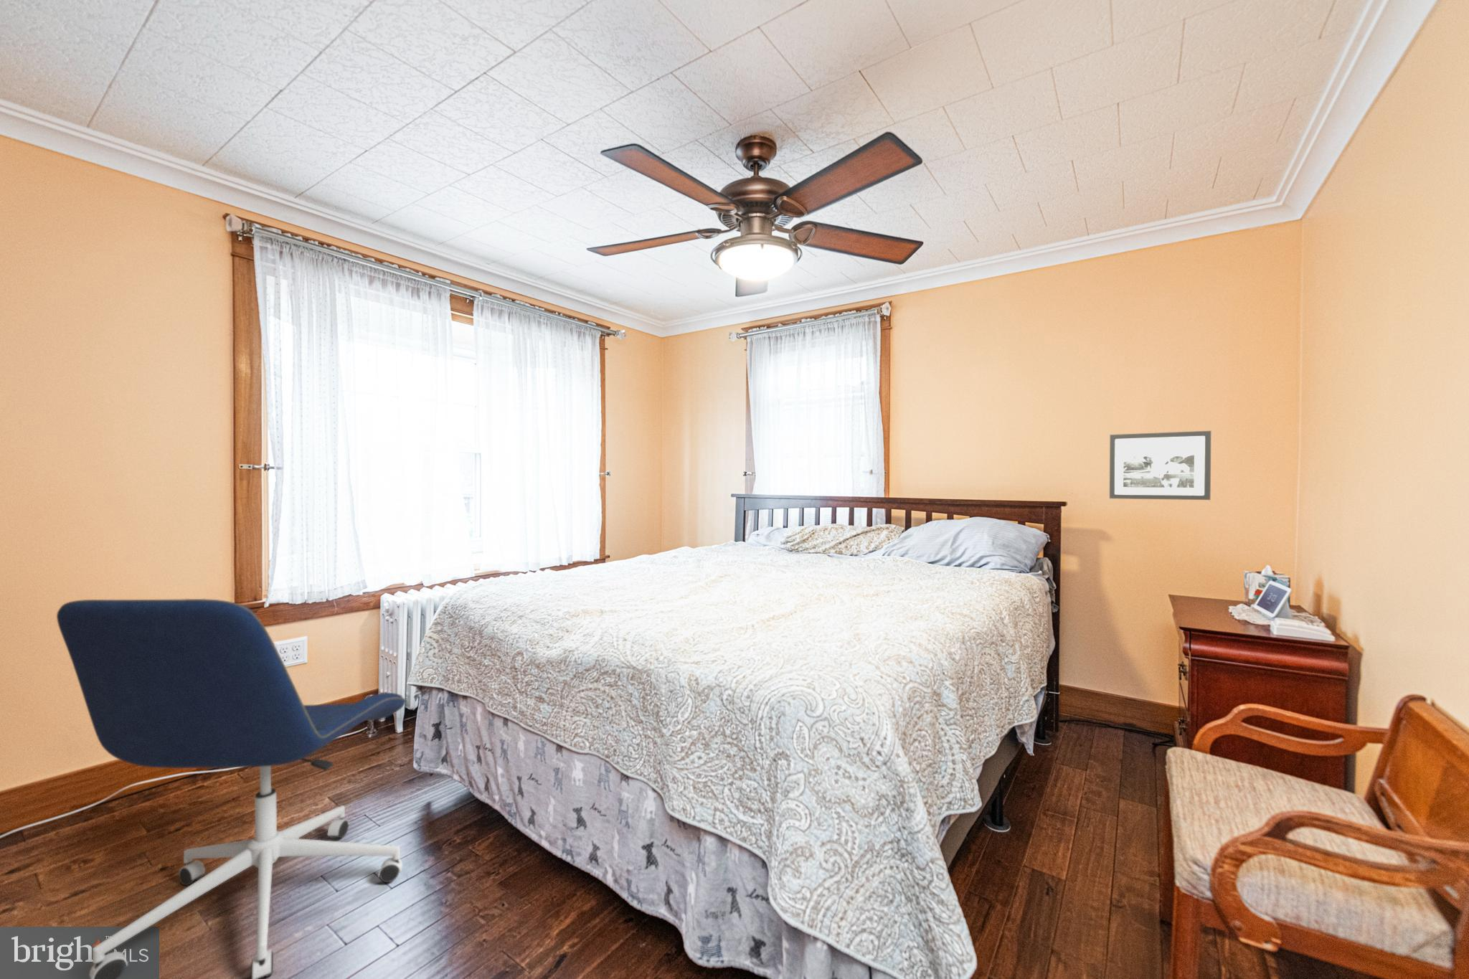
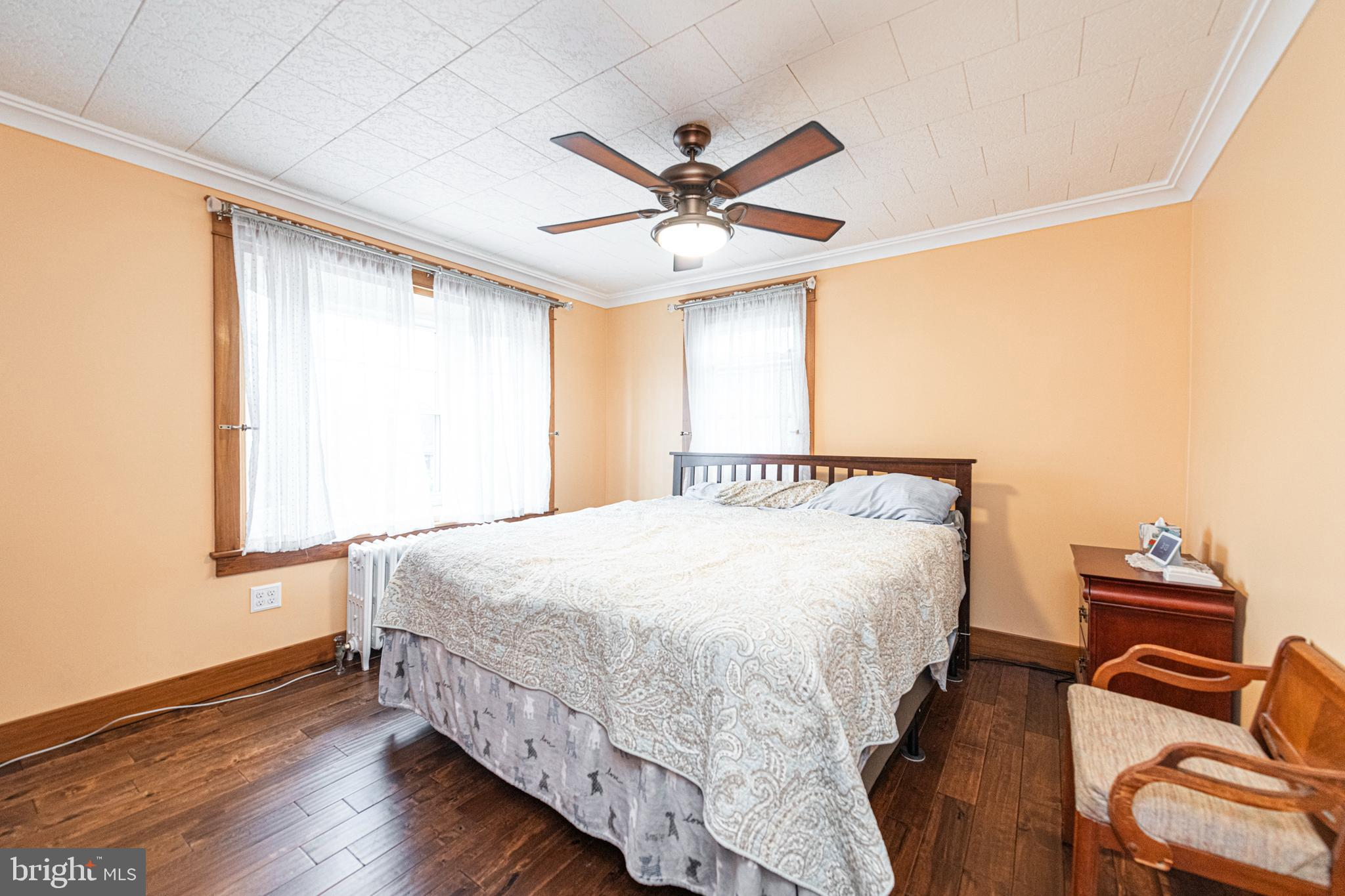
- office chair [56,598,406,979]
- picture frame [1109,430,1211,500]
